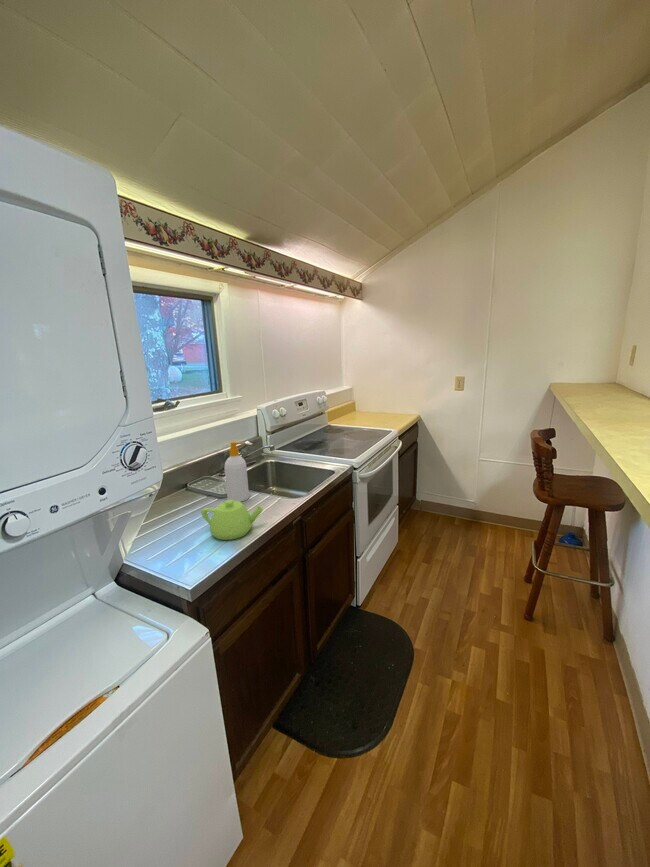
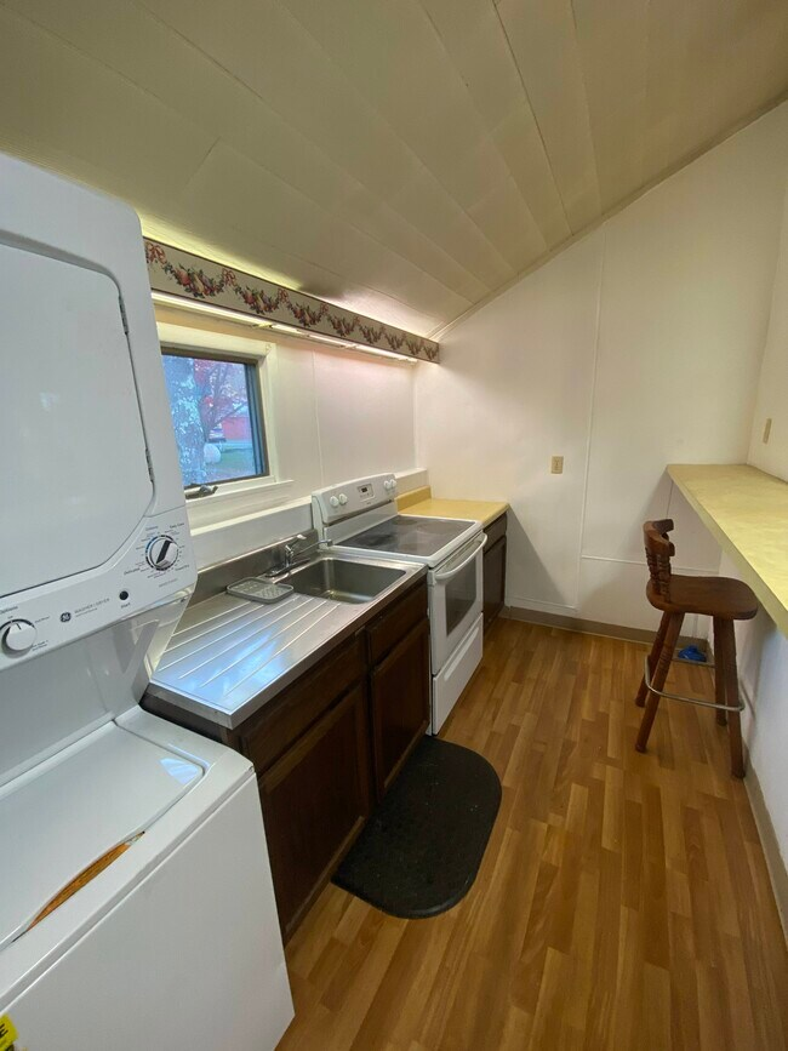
- soap bottle [223,441,250,503]
- teapot [200,499,264,541]
